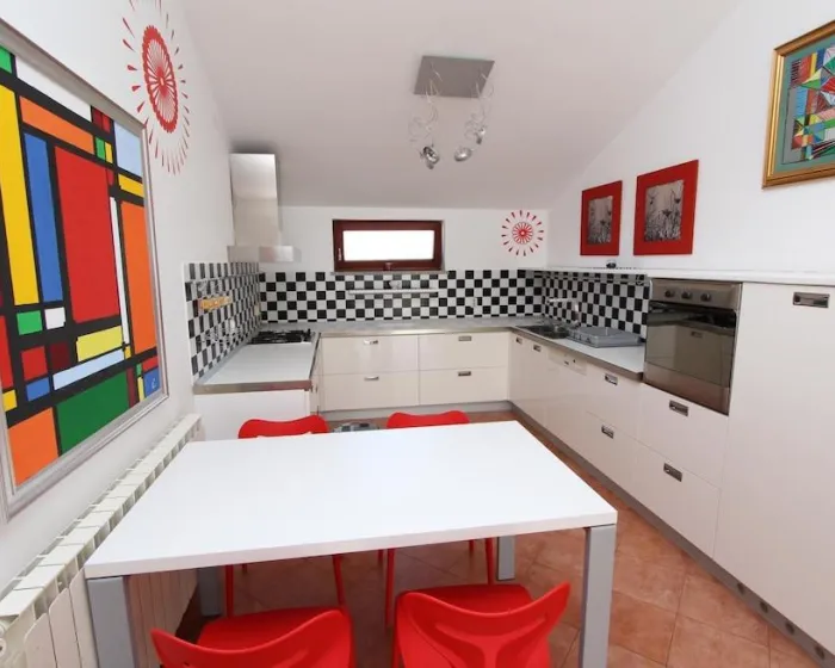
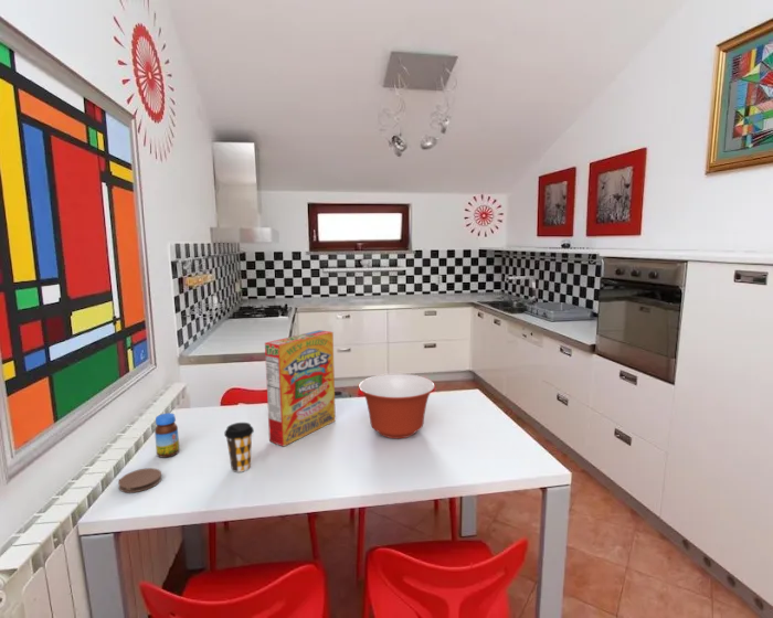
+ jar [153,412,180,459]
+ coaster [117,467,162,494]
+ coffee cup [223,422,255,473]
+ cereal box [264,329,337,447]
+ mixing bowl [358,373,436,439]
